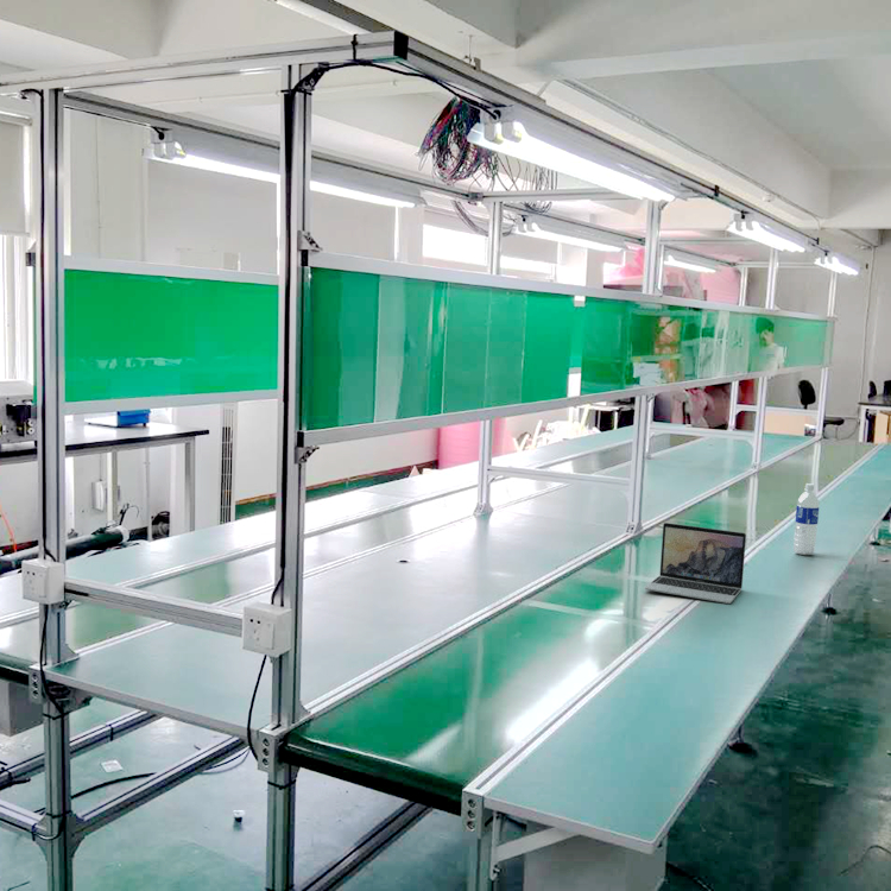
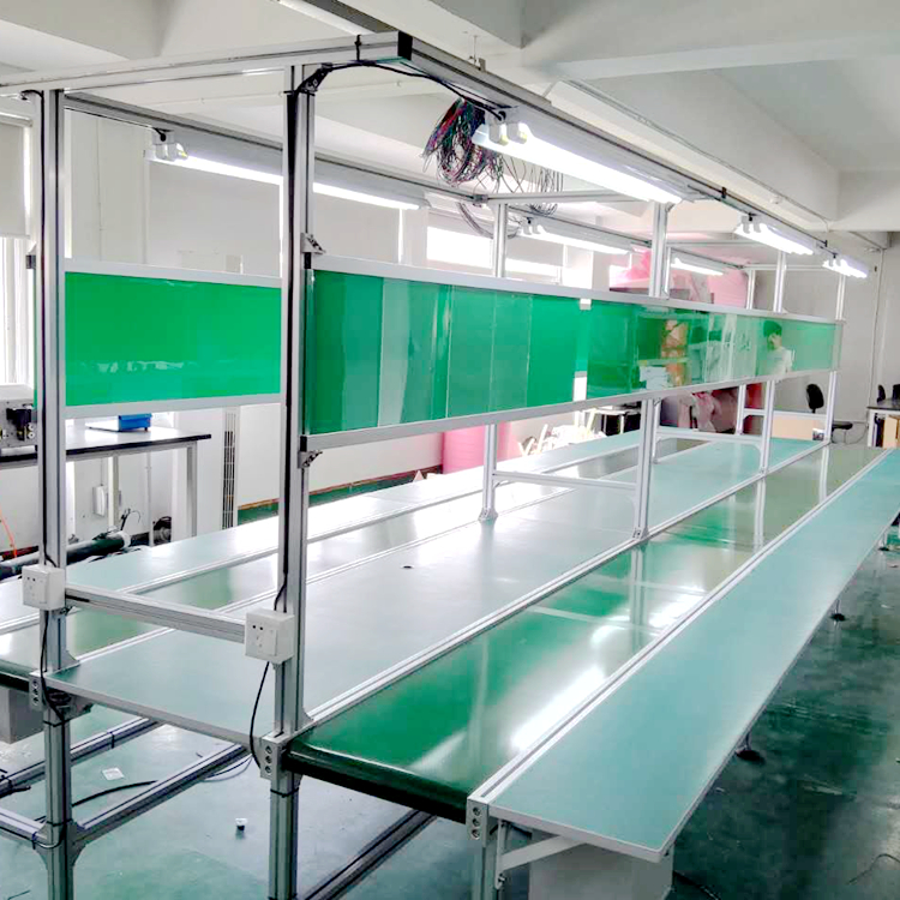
- laptop [644,522,747,605]
- water bottle [792,482,820,556]
